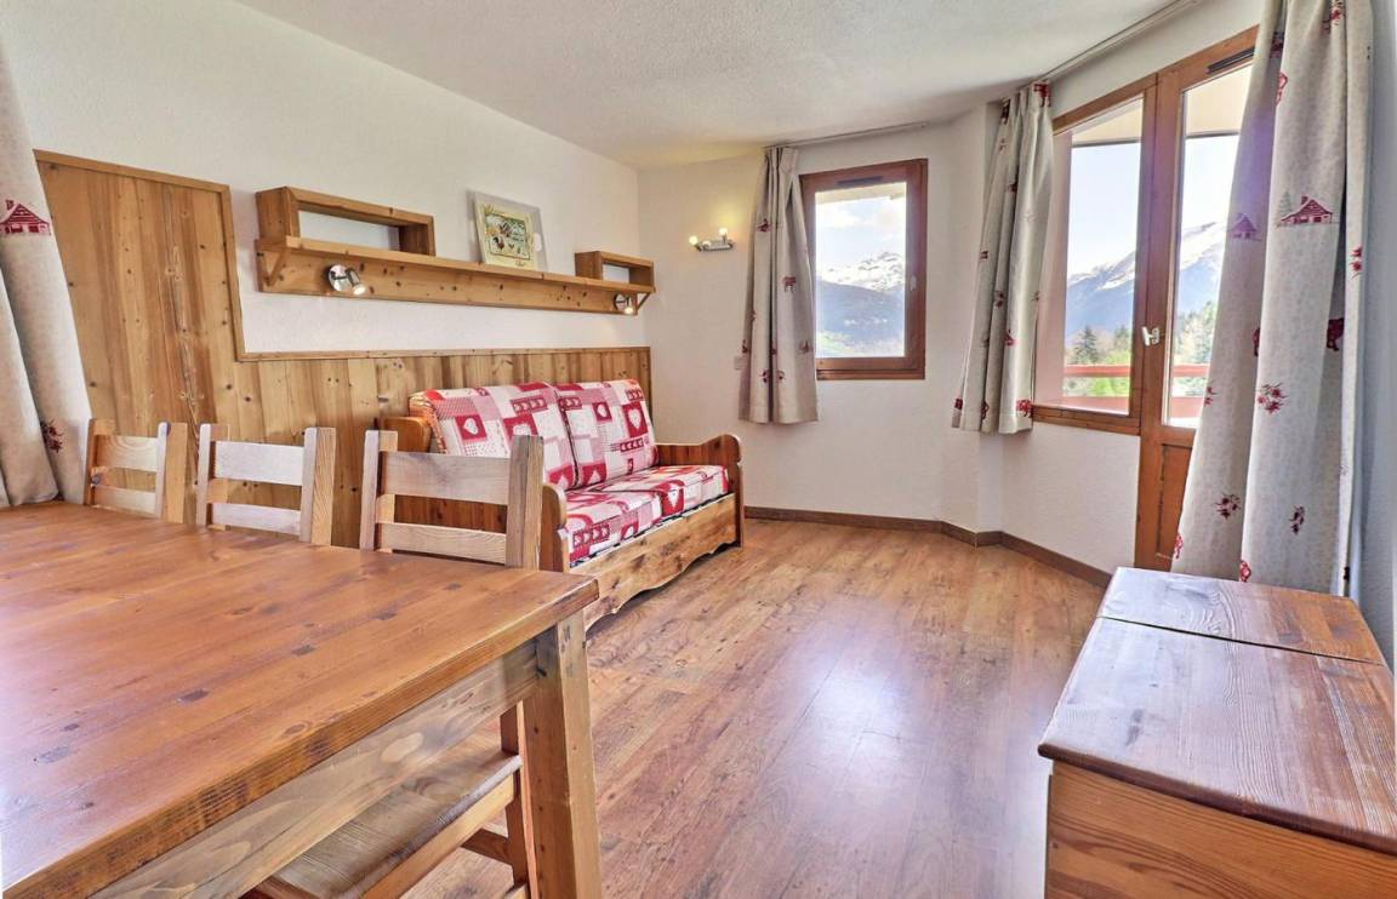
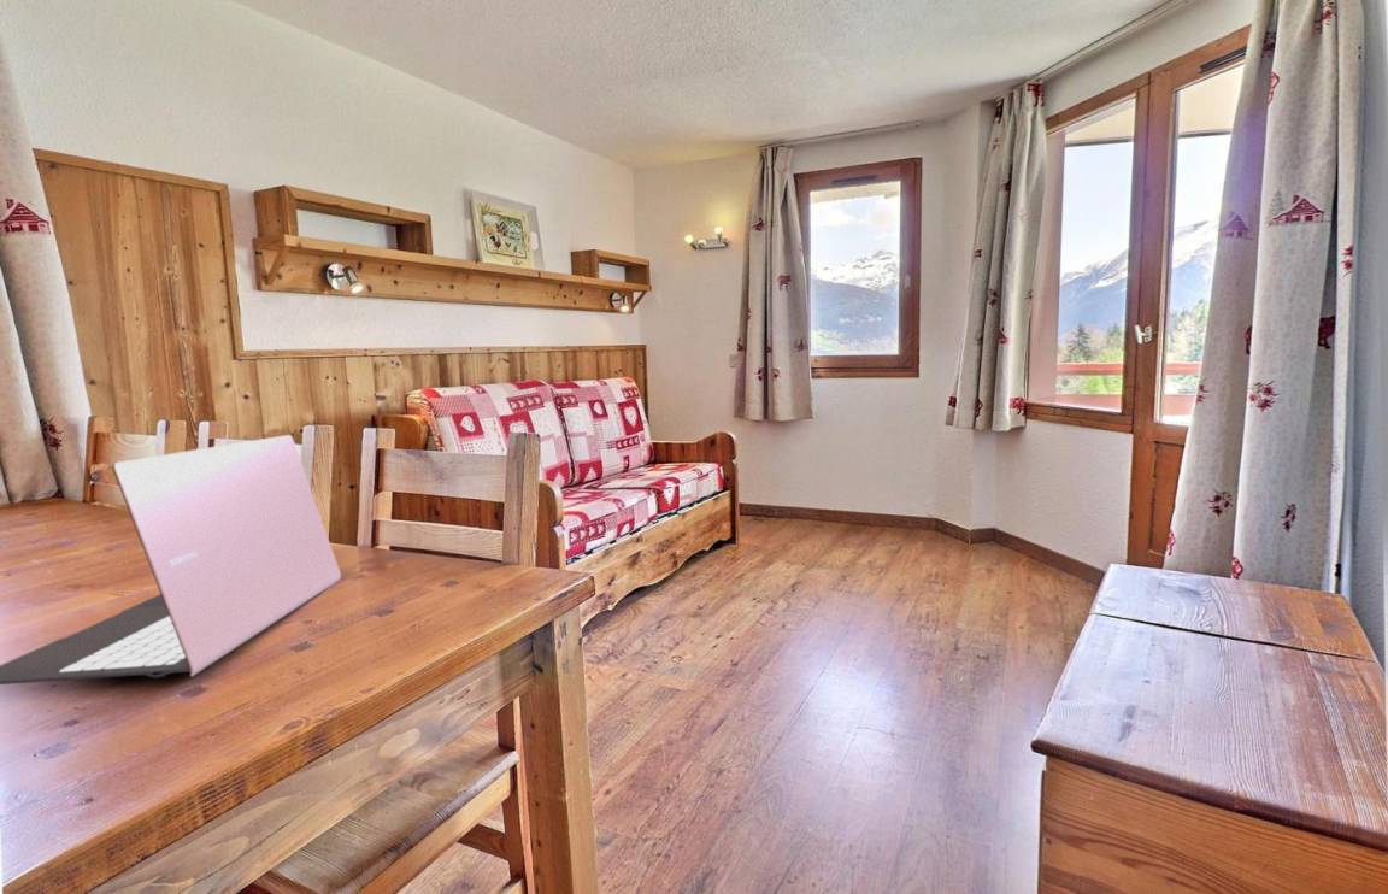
+ laptop [0,434,342,686]
